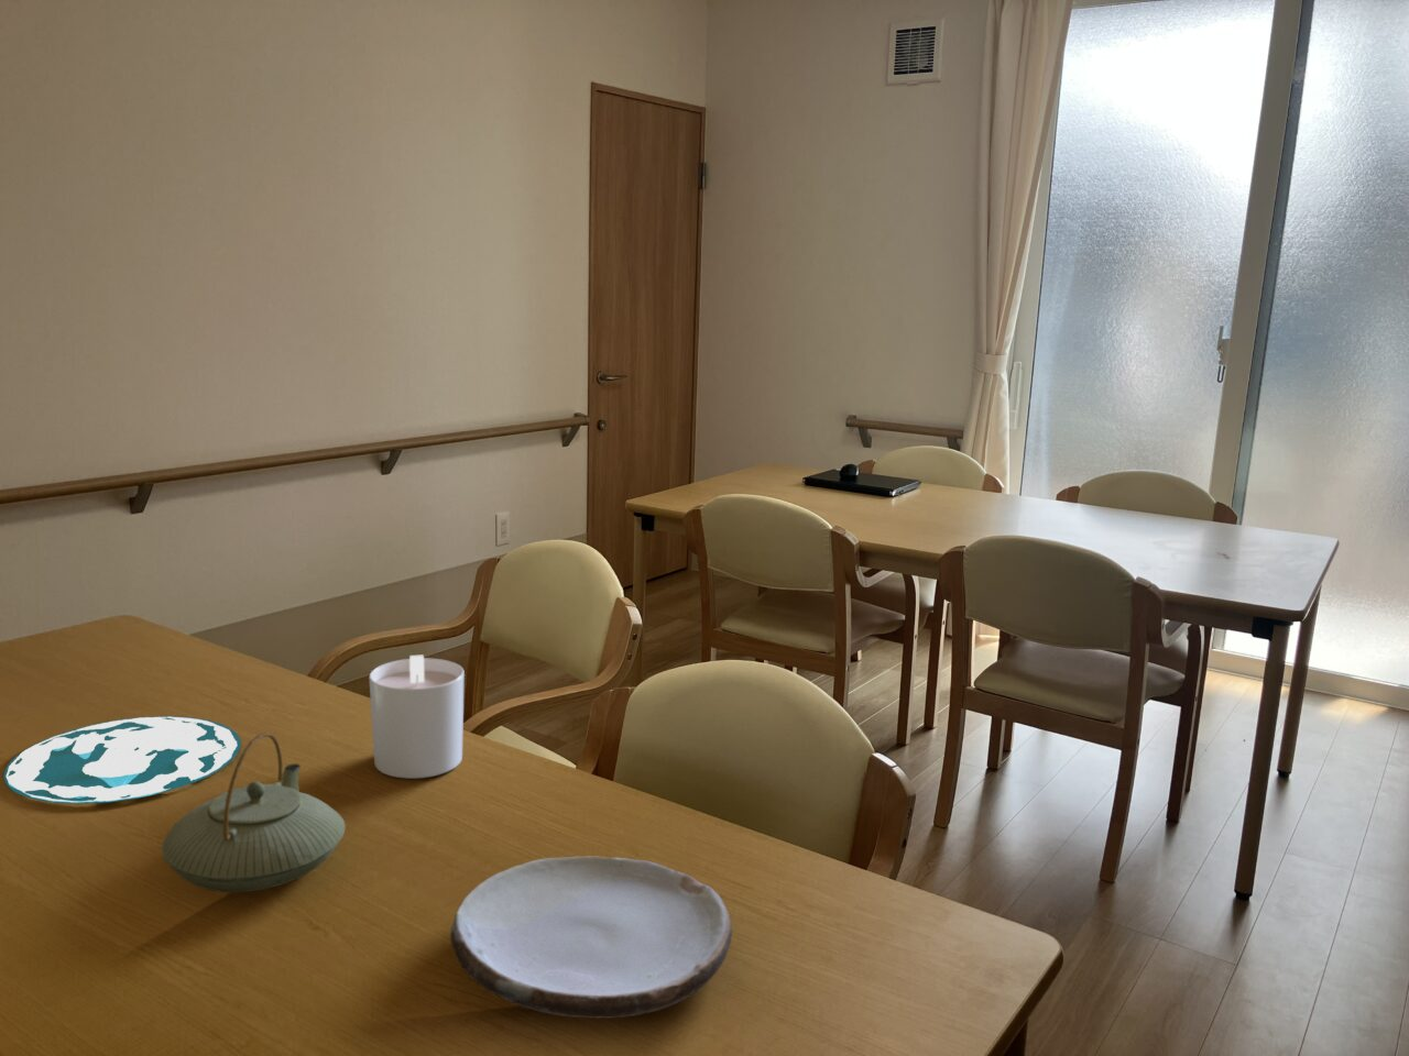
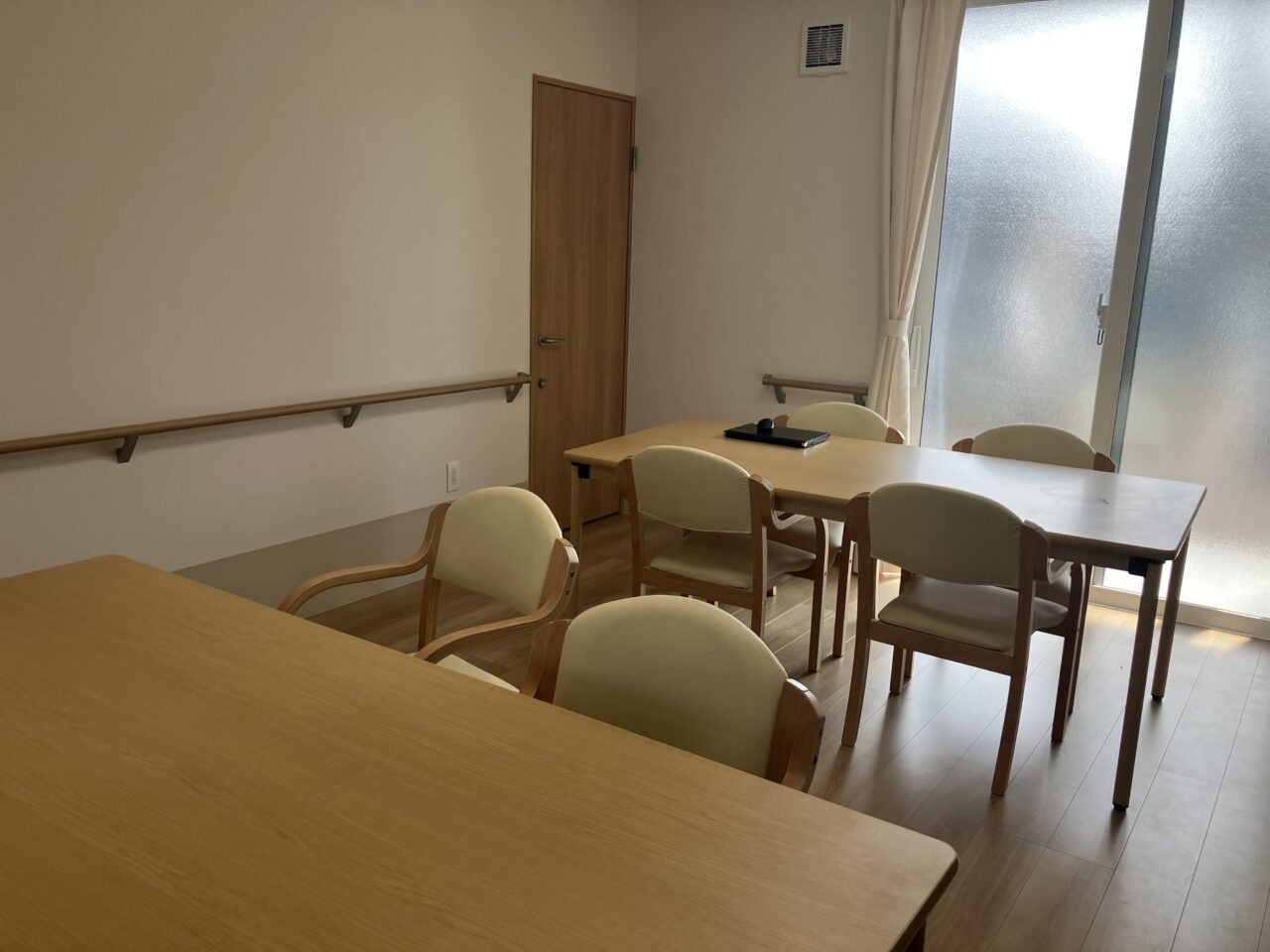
- candle [367,653,466,780]
- plate [449,856,733,1019]
- teapot [161,731,347,893]
- plate [2,715,242,805]
